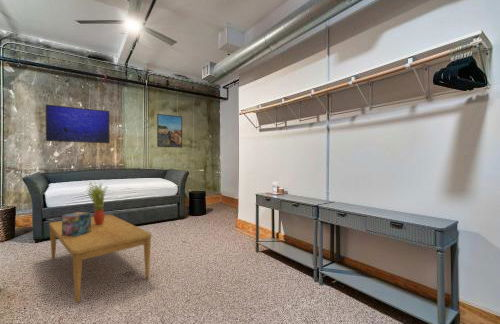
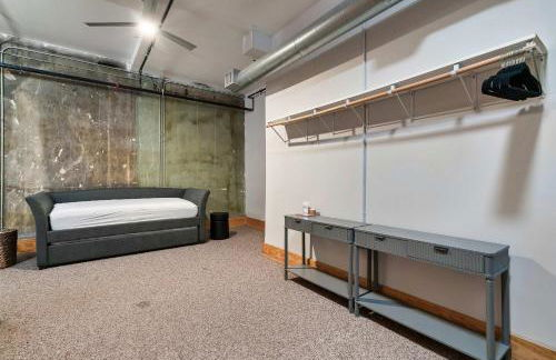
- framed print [45,103,111,144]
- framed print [156,113,183,149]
- decorative box [61,211,92,237]
- coffee table [48,213,152,304]
- potted plant [85,180,108,225]
